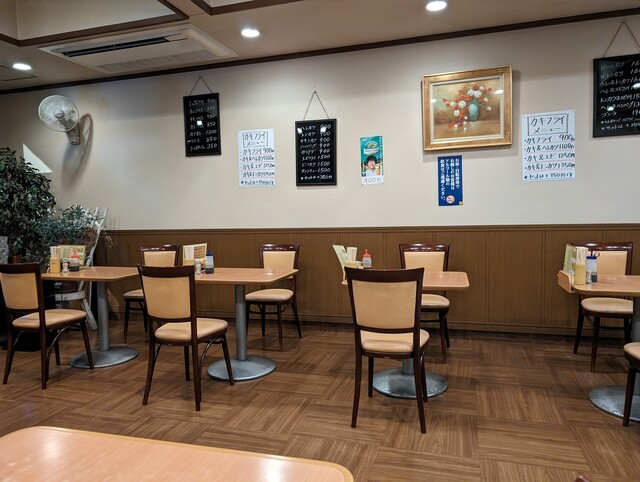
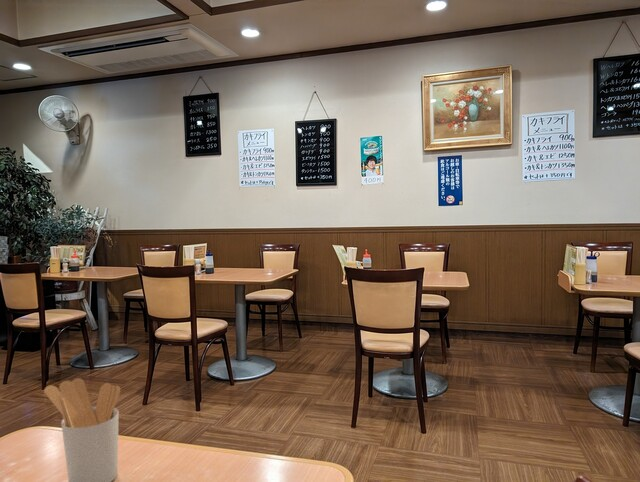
+ utensil holder [43,377,121,482]
